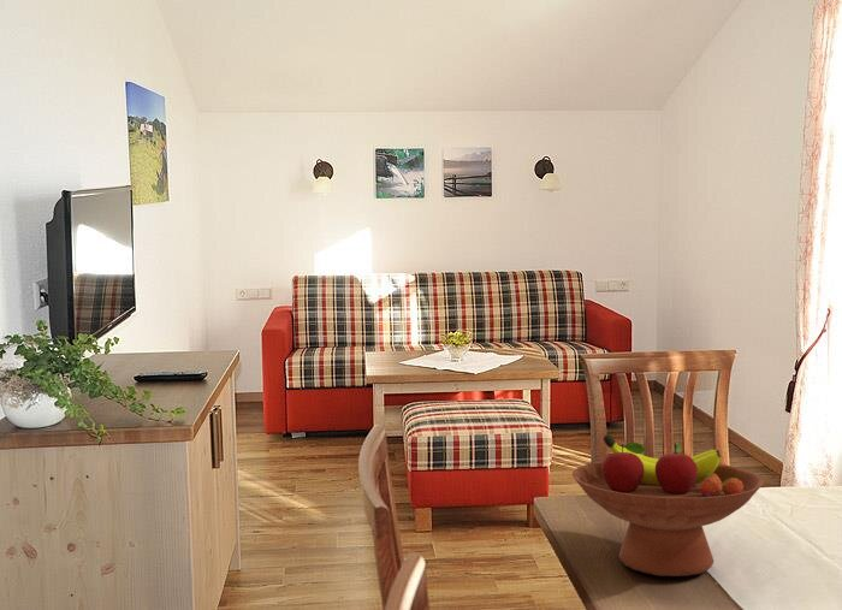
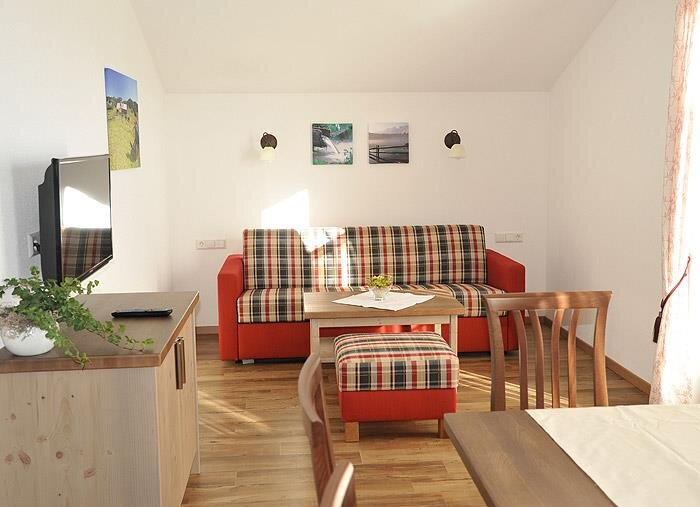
- fruit bowl [571,433,765,578]
